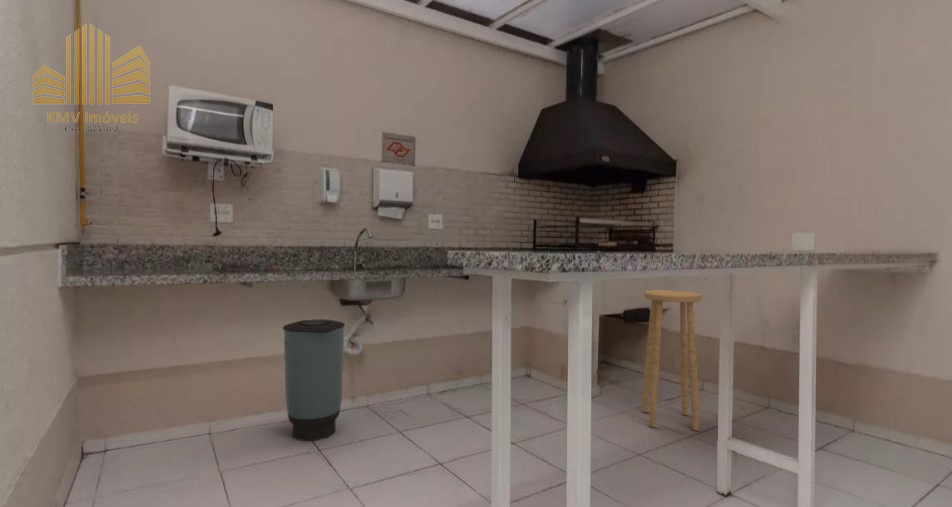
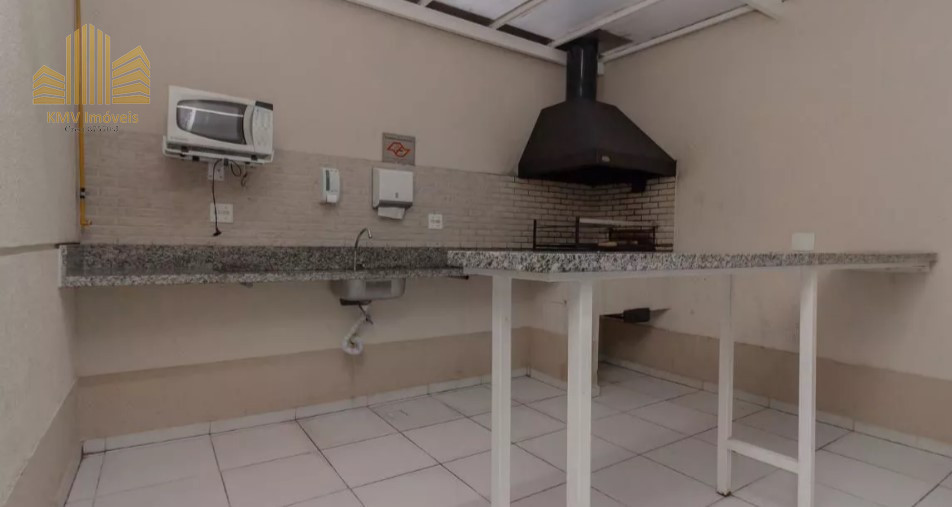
- trash can [282,318,346,442]
- stool [641,289,703,432]
